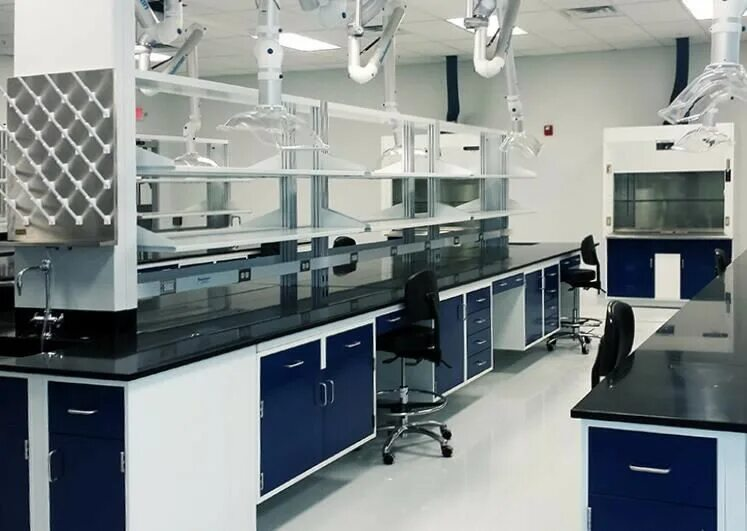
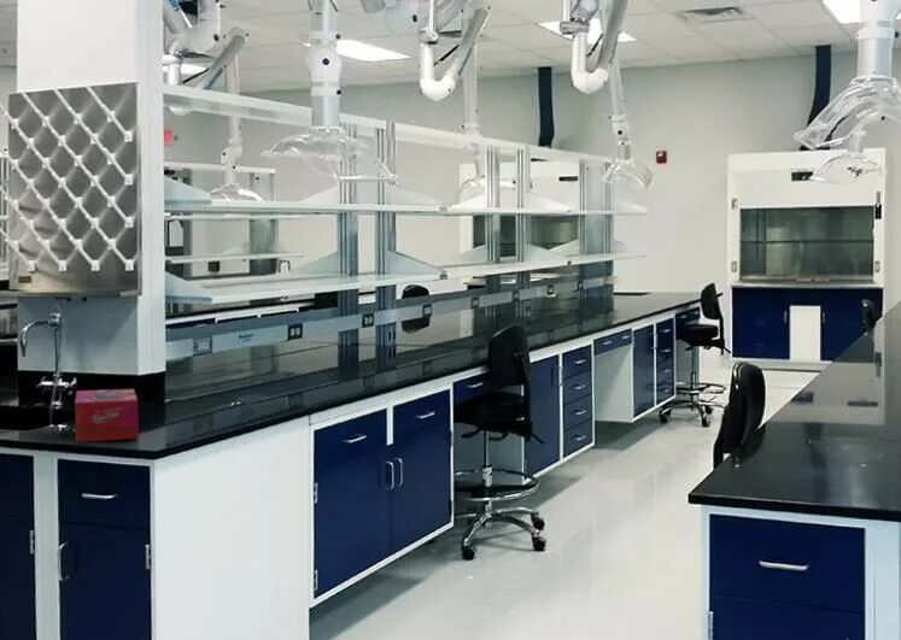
+ tissue box [74,388,140,442]
